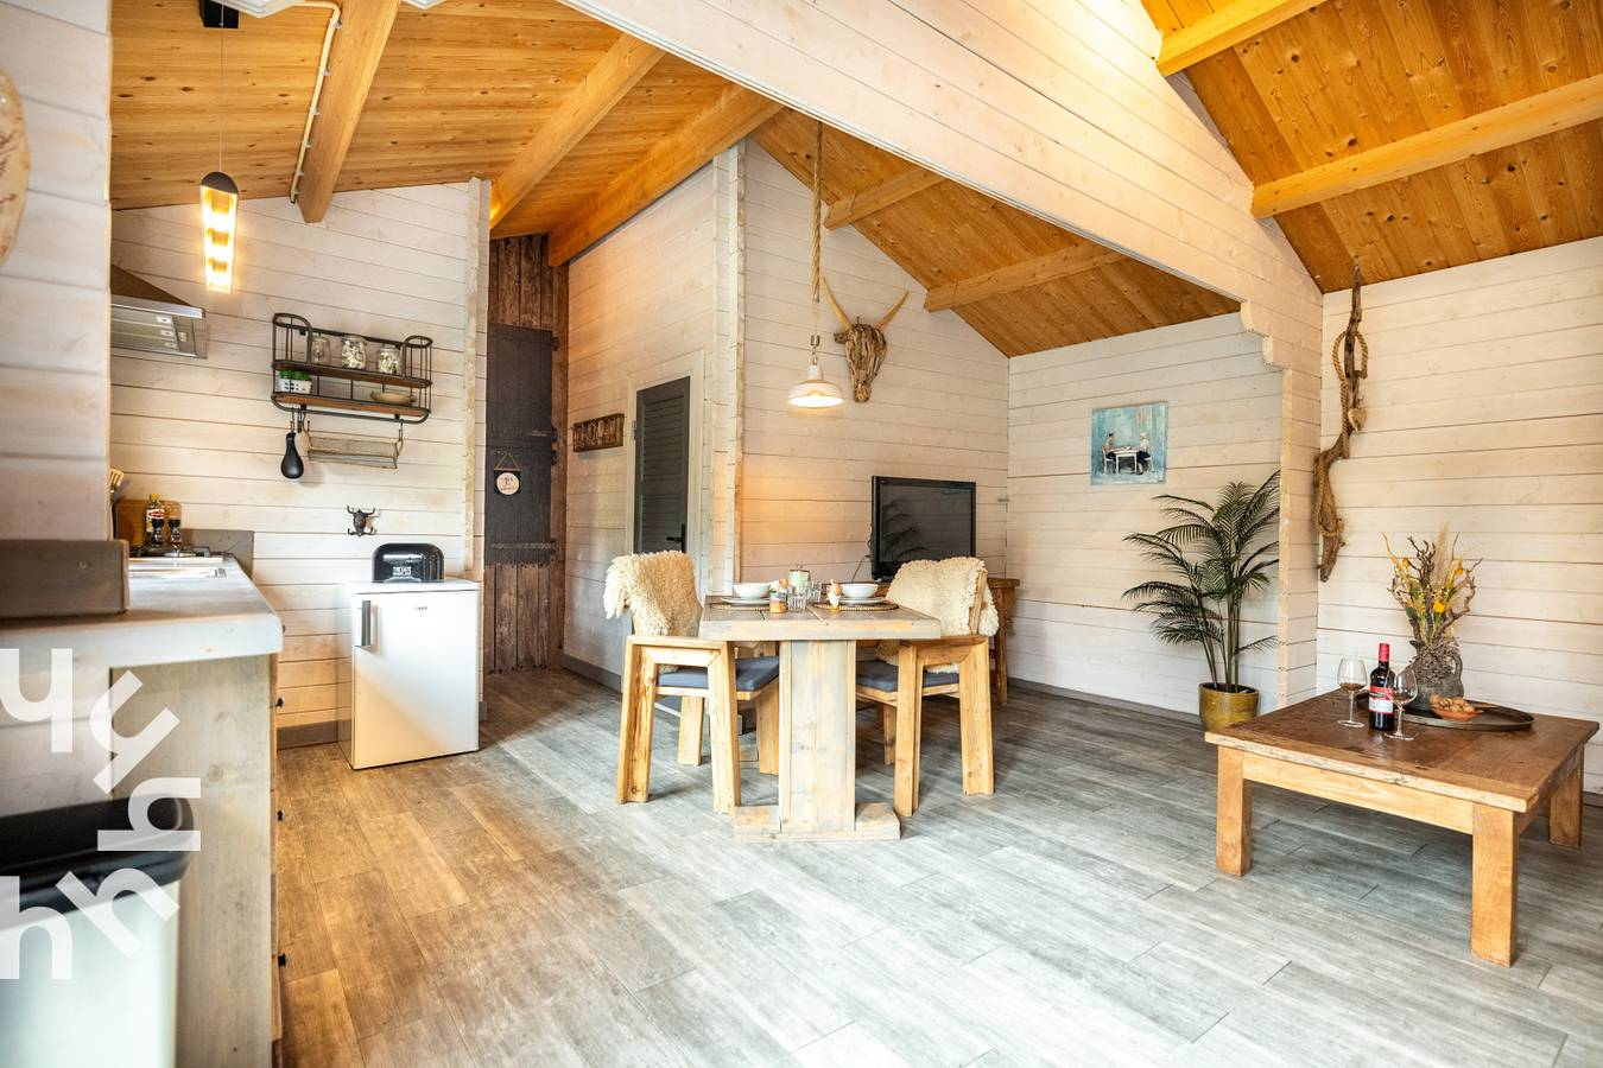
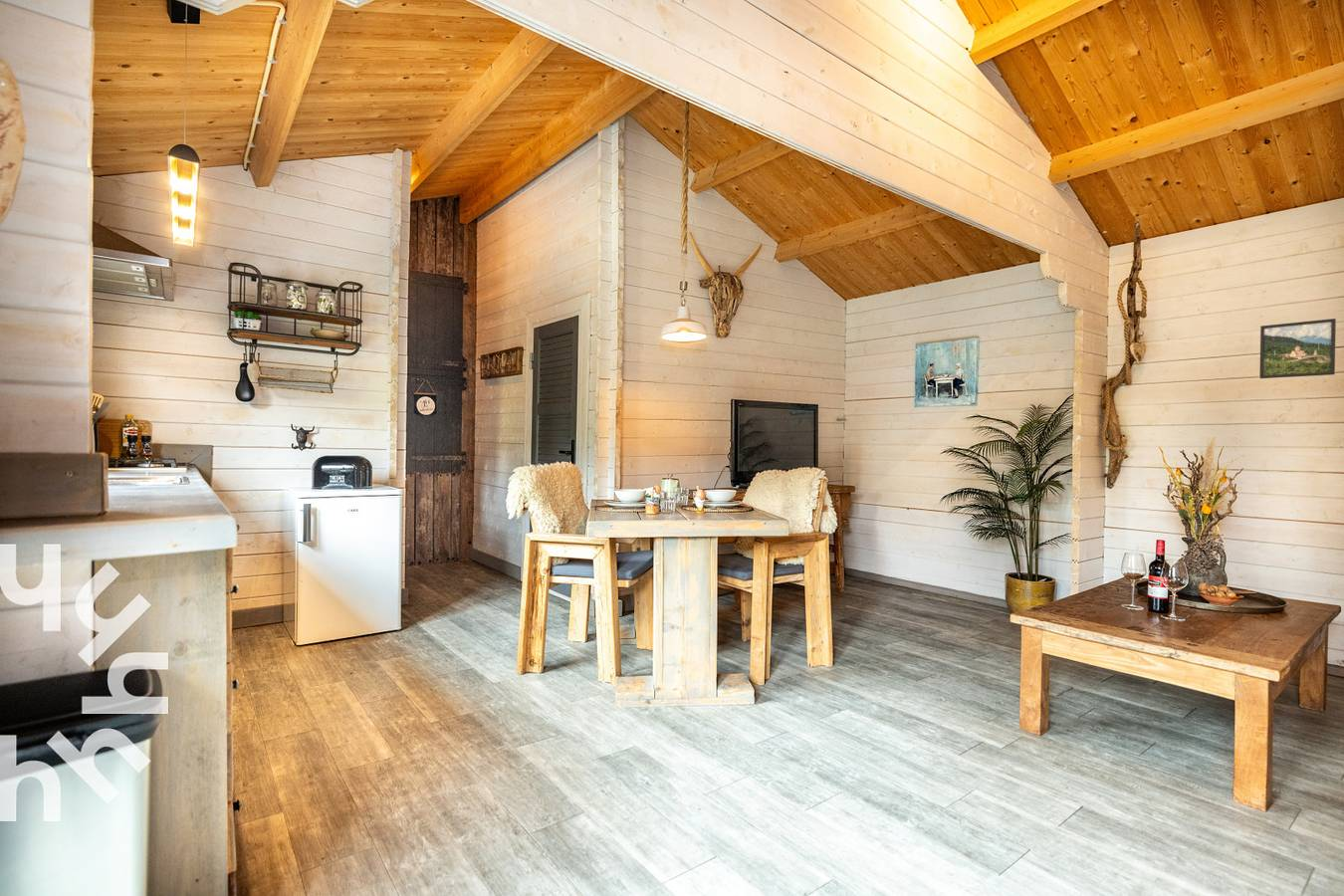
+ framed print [1258,318,1337,379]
